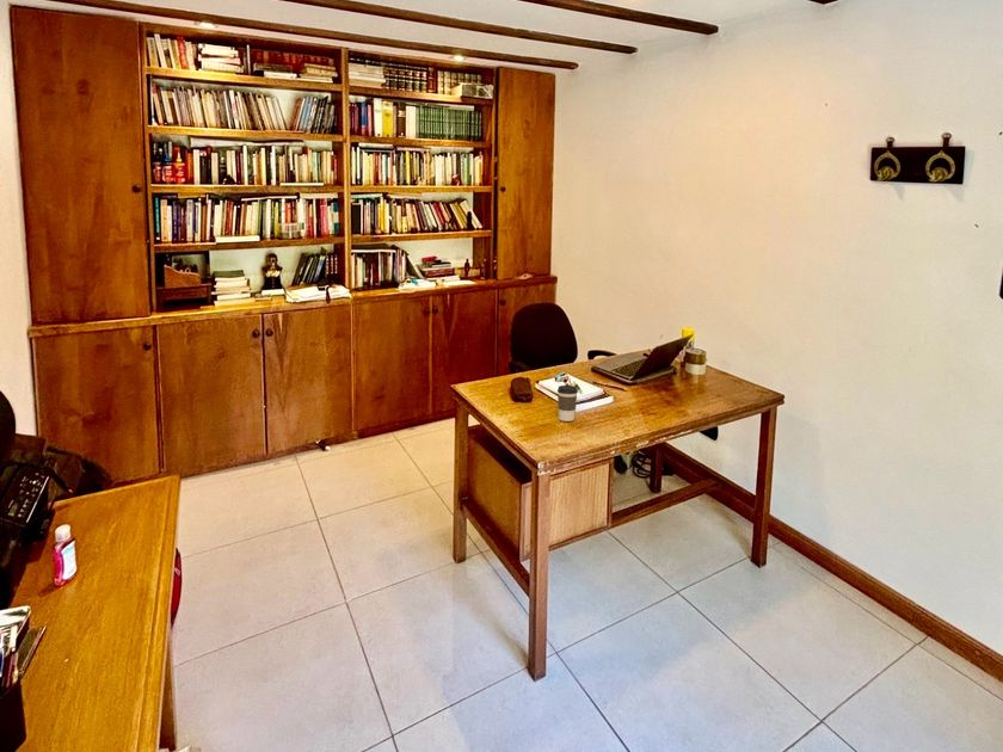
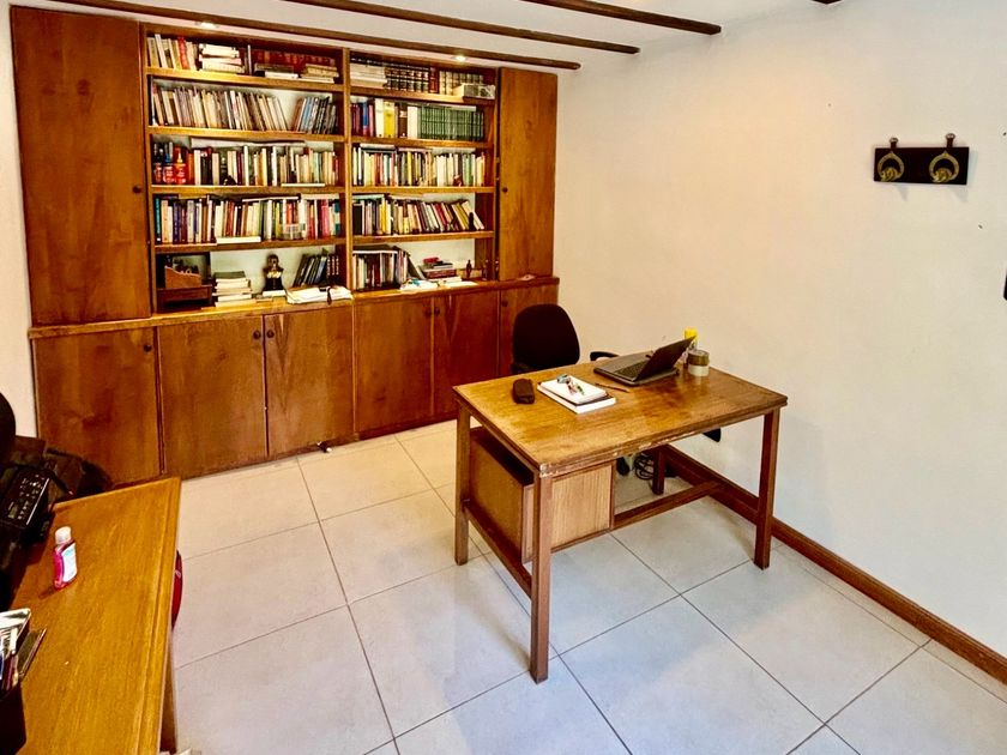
- coffee cup [556,384,579,423]
